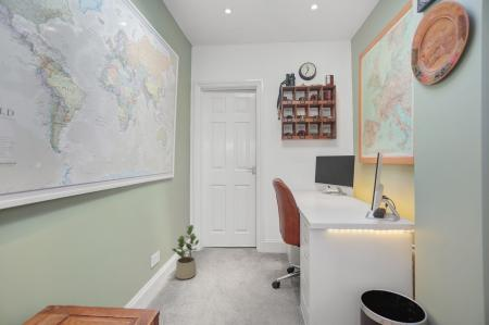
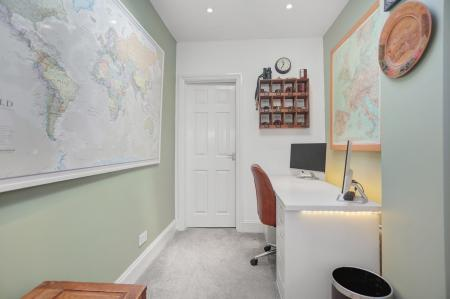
- potted plant [172,224,200,280]
